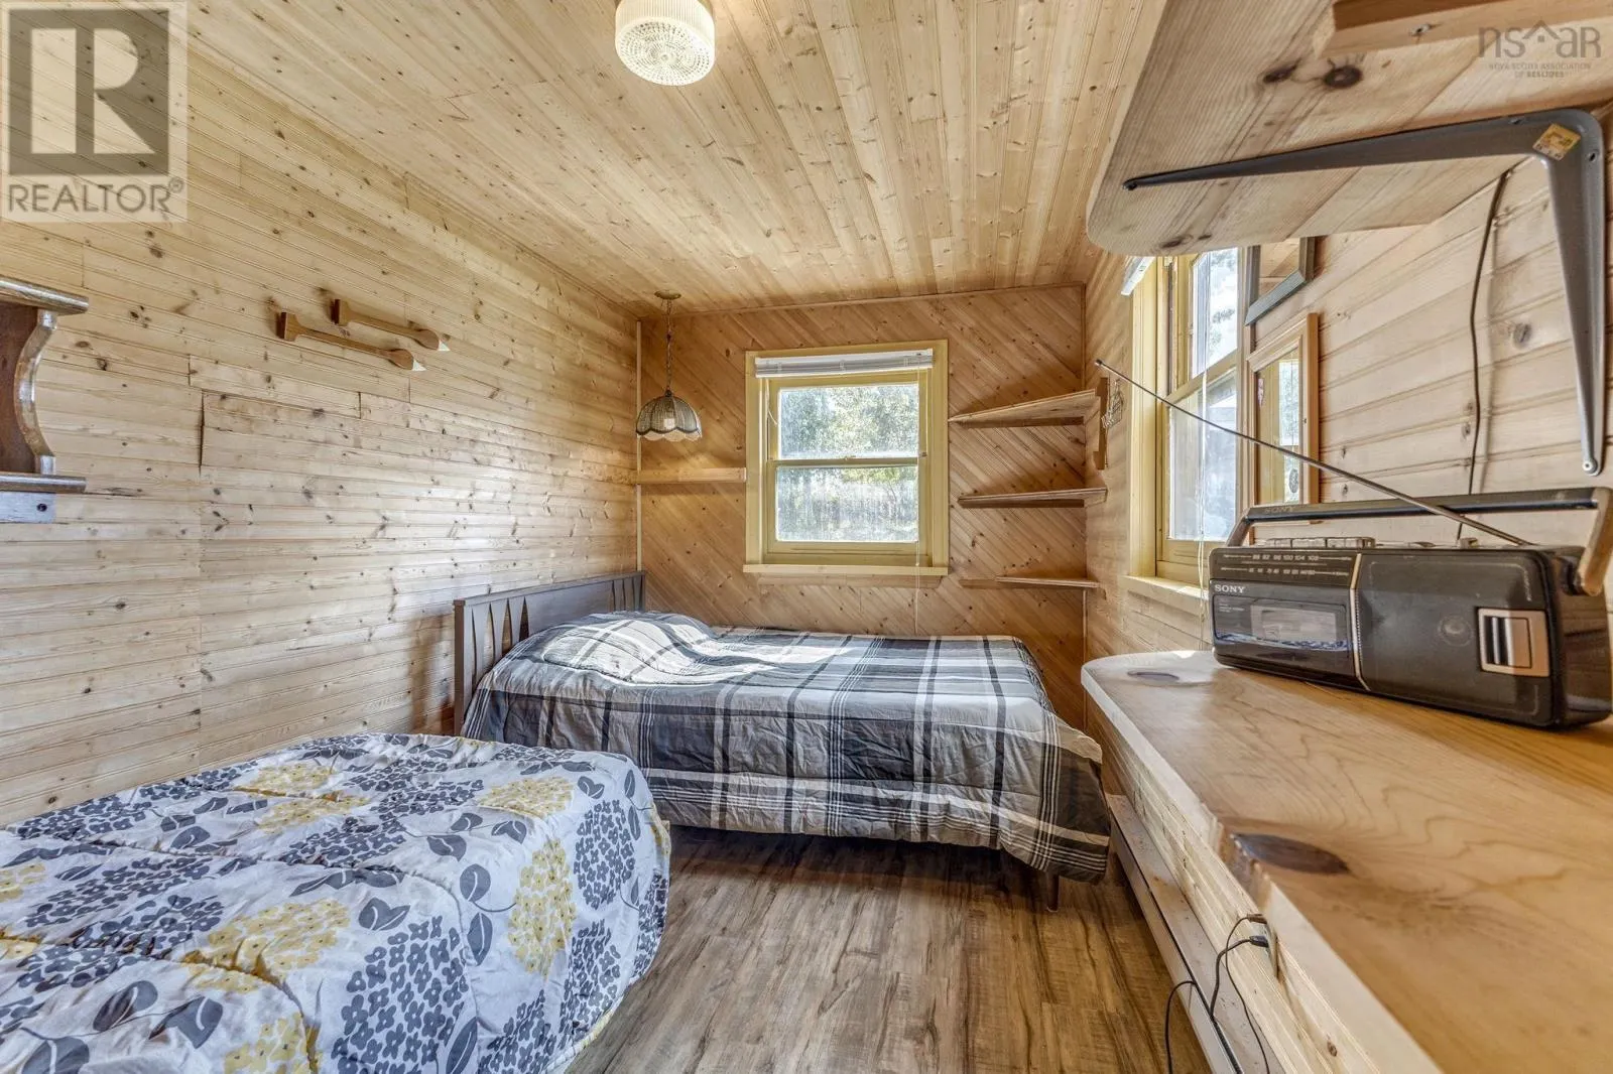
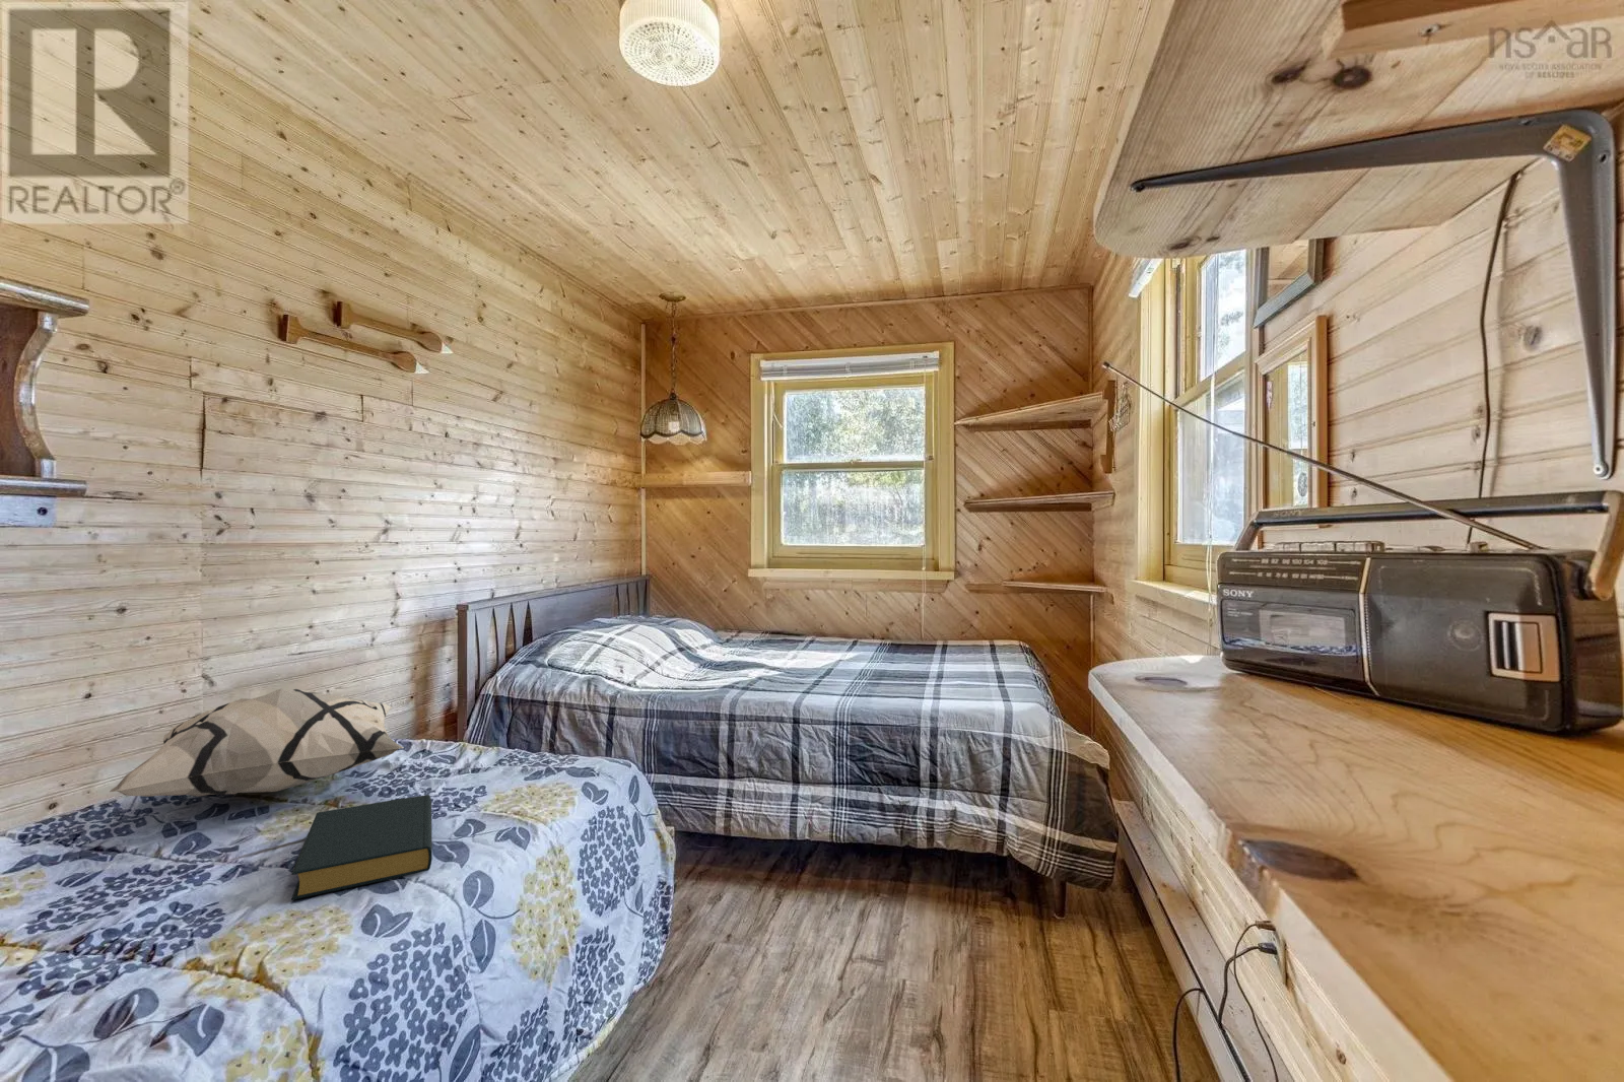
+ hardback book [290,793,433,901]
+ decorative pillow [109,688,404,798]
